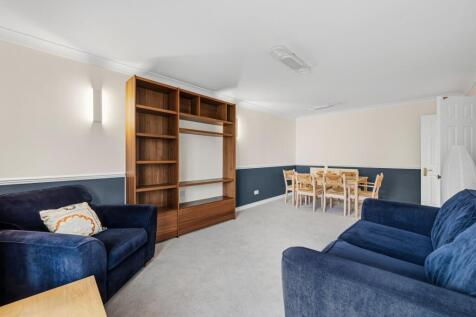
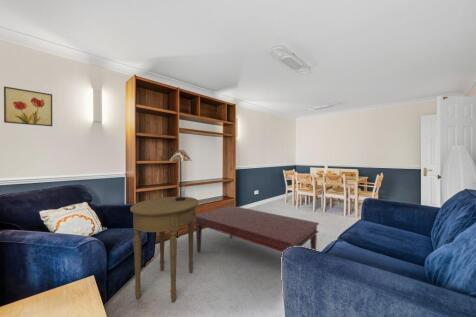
+ side table [129,196,199,303]
+ coffee table [194,205,320,254]
+ table lamp [168,149,193,201]
+ wall art [3,85,53,127]
